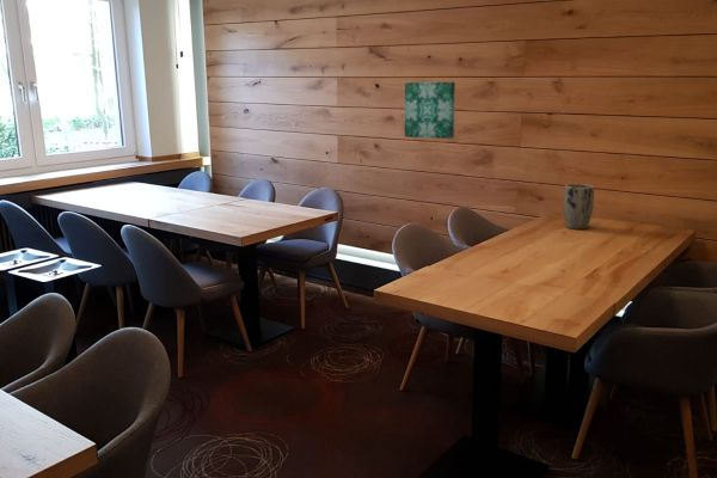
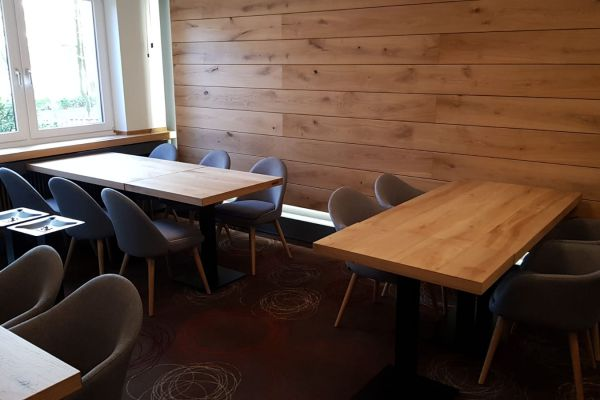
- wall art [404,81,456,140]
- plant pot [563,183,595,231]
